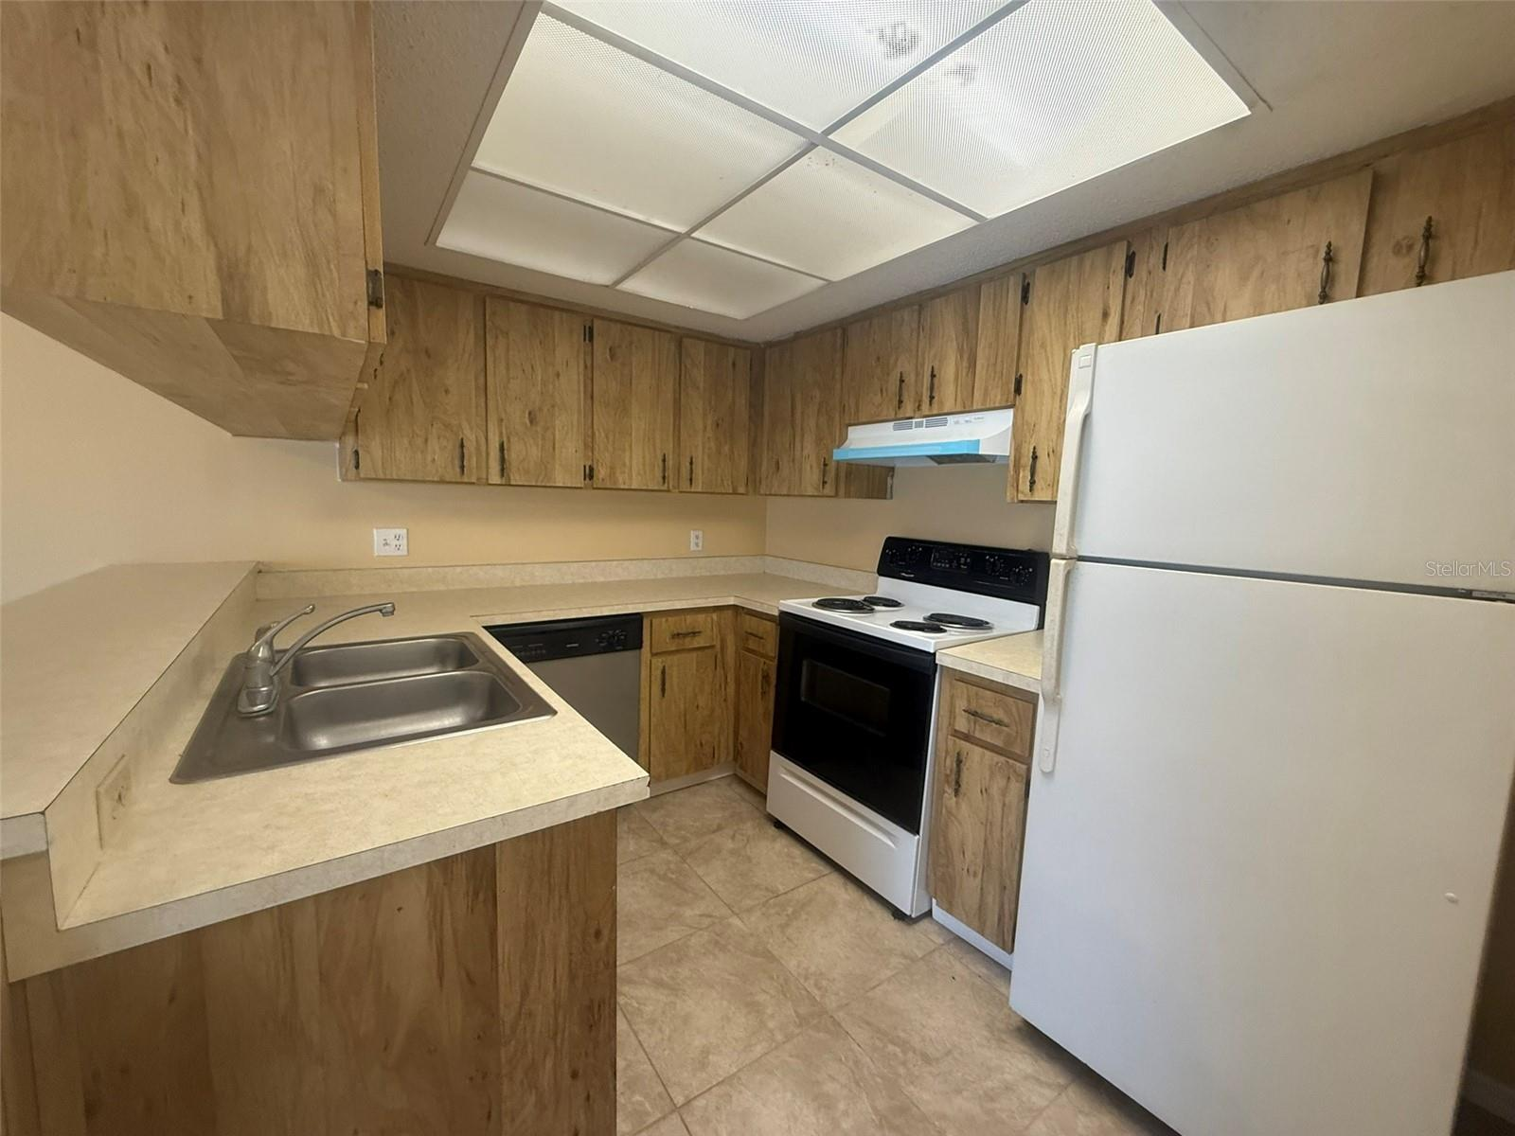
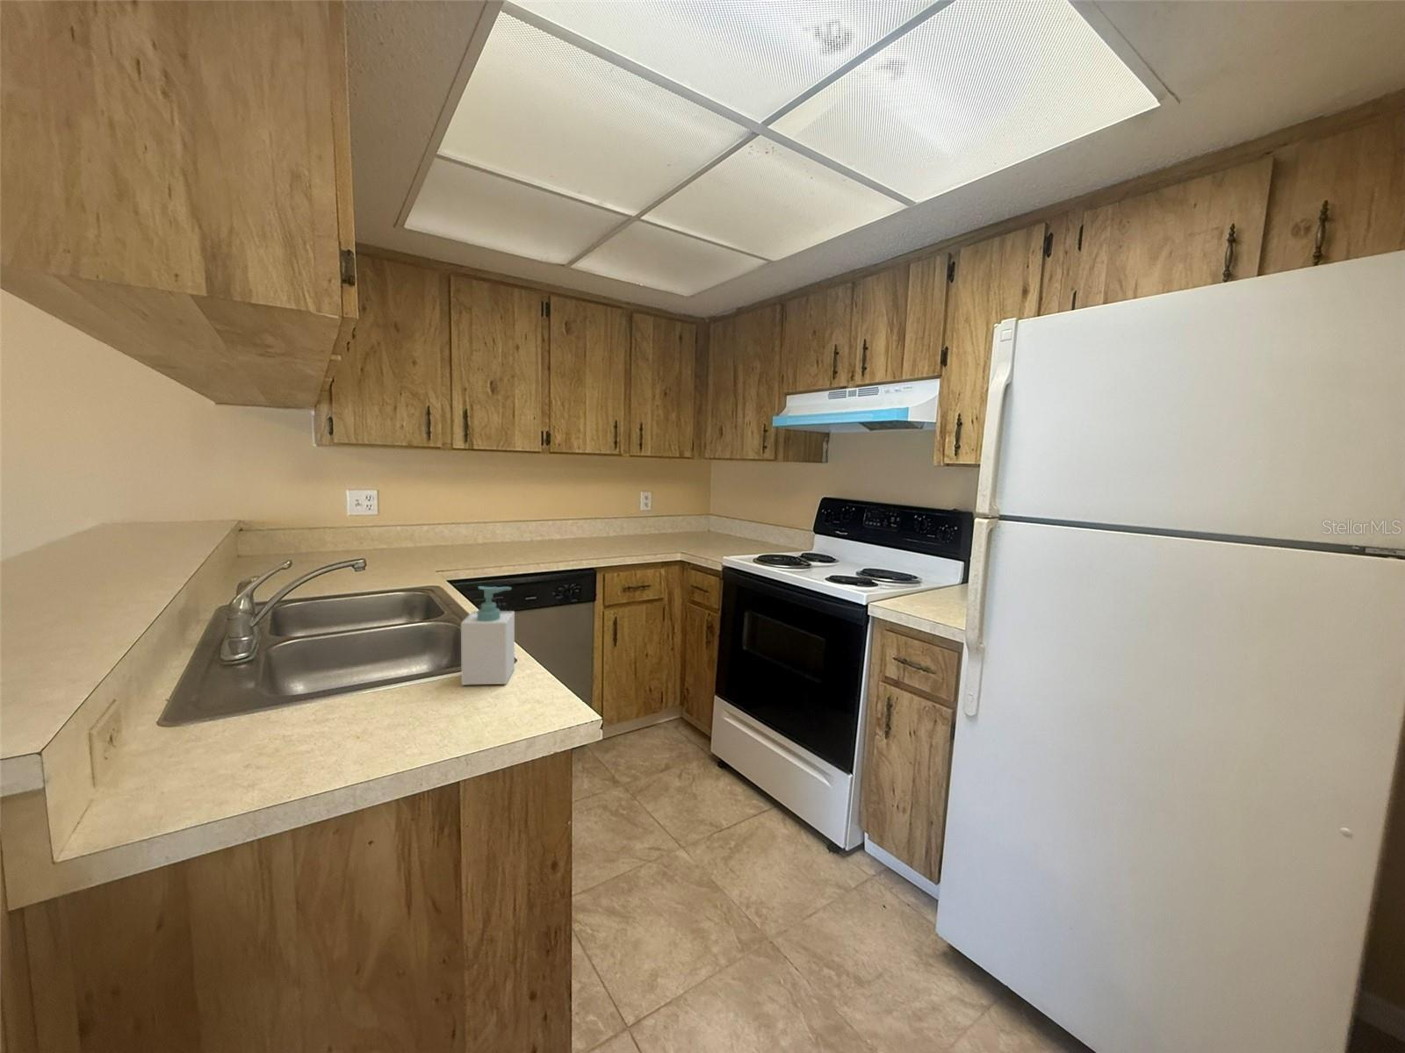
+ soap bottle [460,585,516,686]
